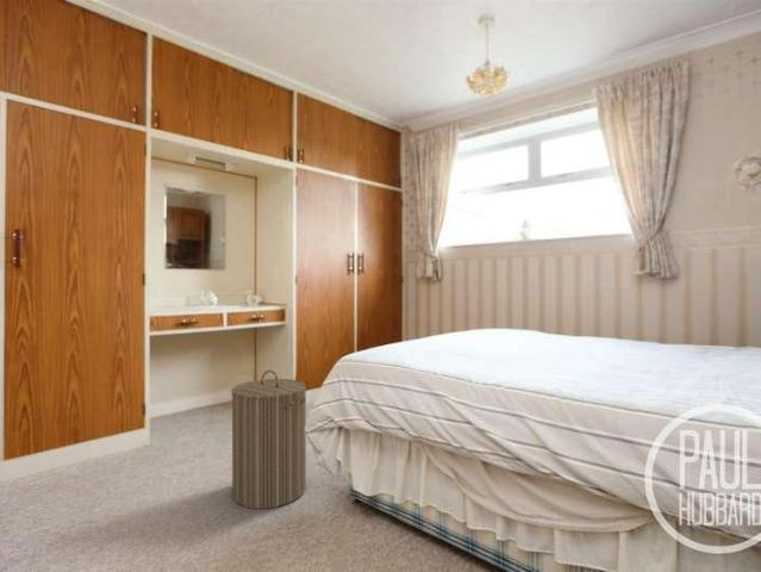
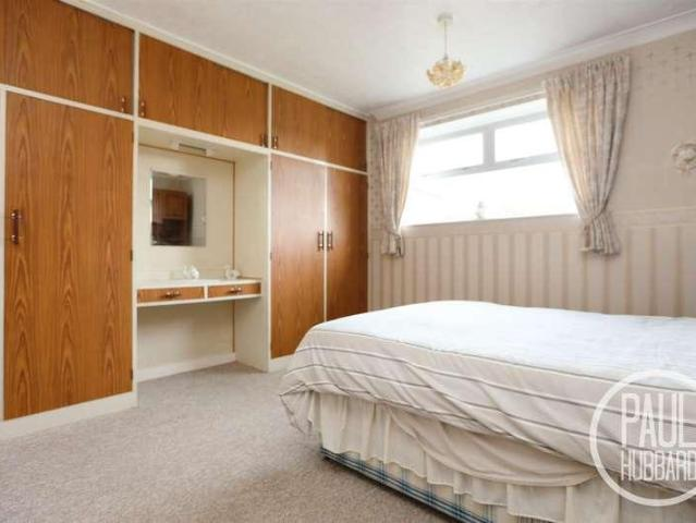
- laundry hamper [230,369,307,510]
